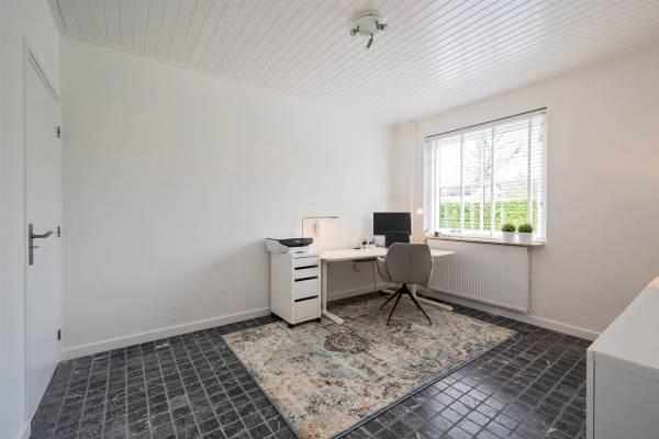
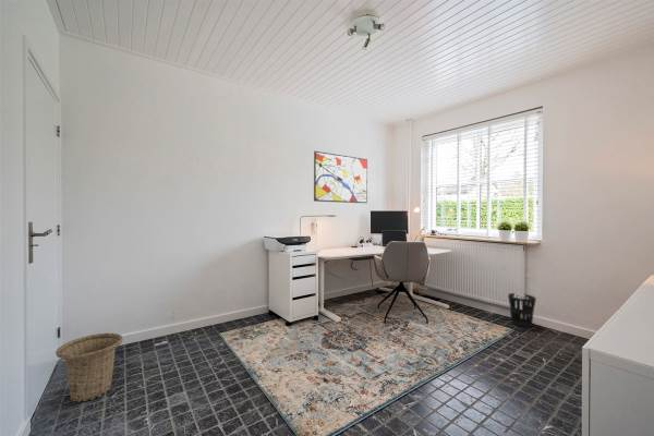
+ wall art [313,150,368,204]
+ wastebasket [507,292,537,328]
+ basket [55,332,124,403]
